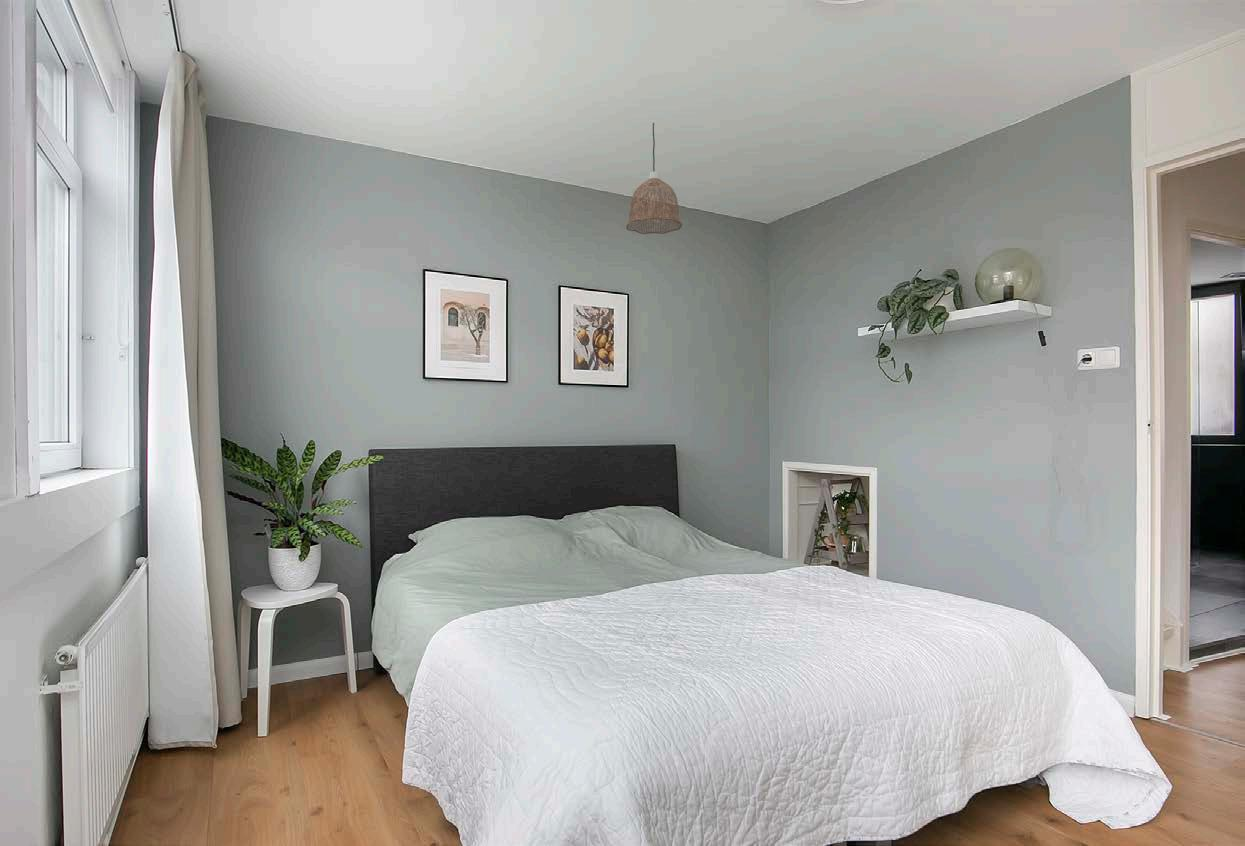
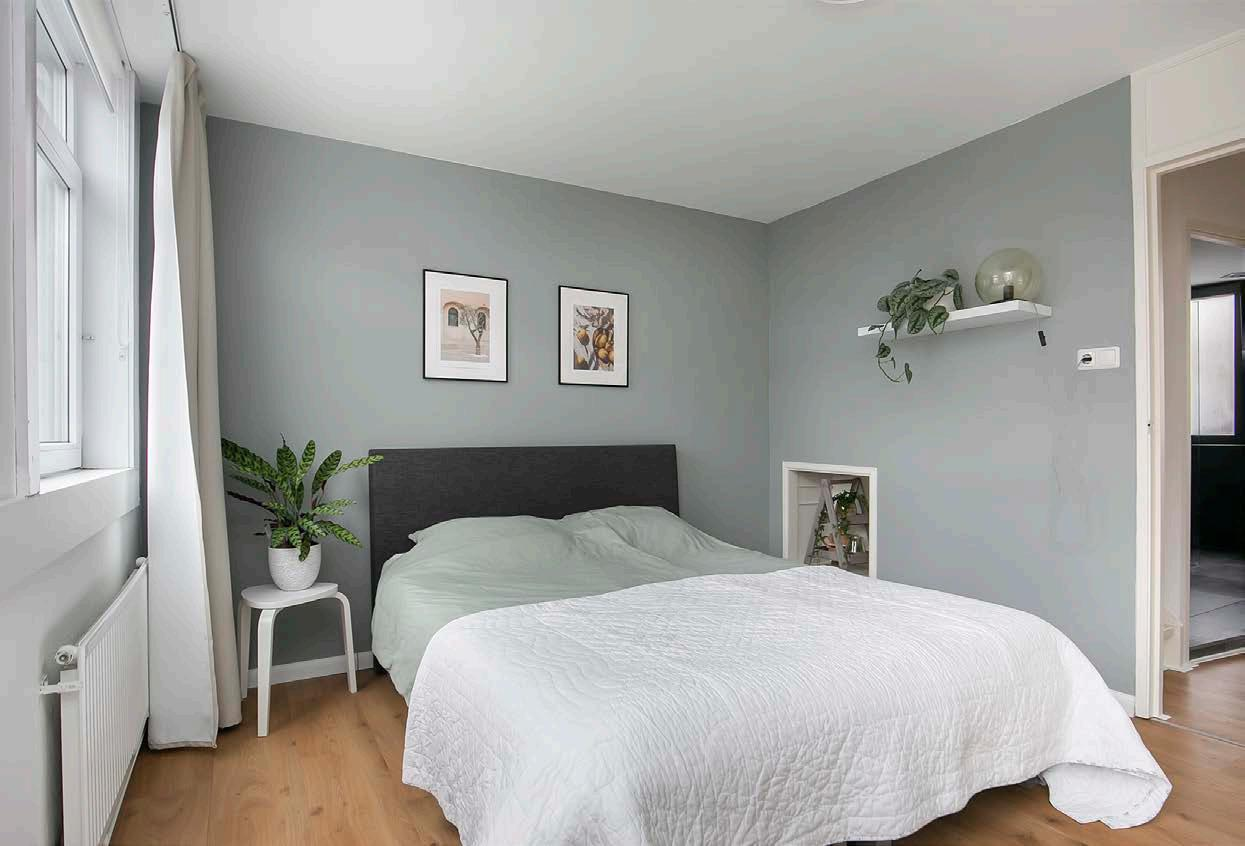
- pendant lamp [625,122,683,235]
